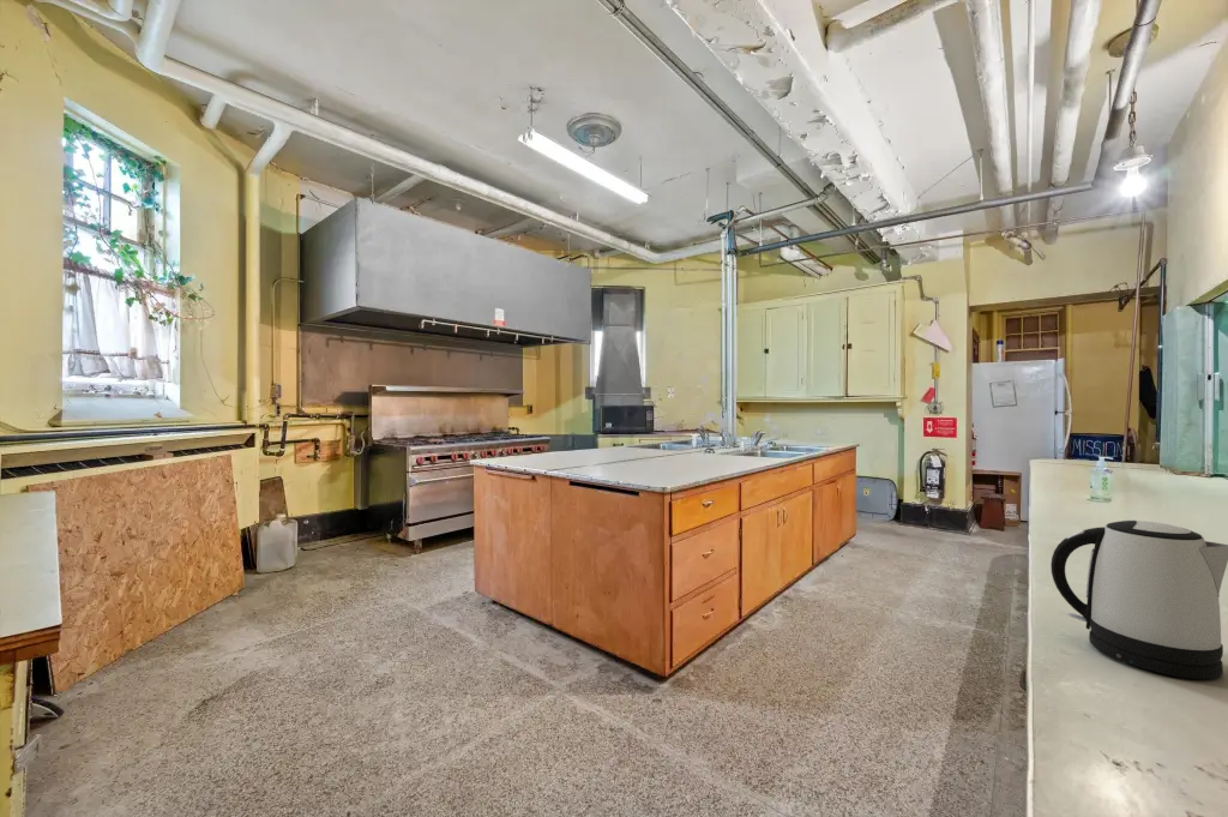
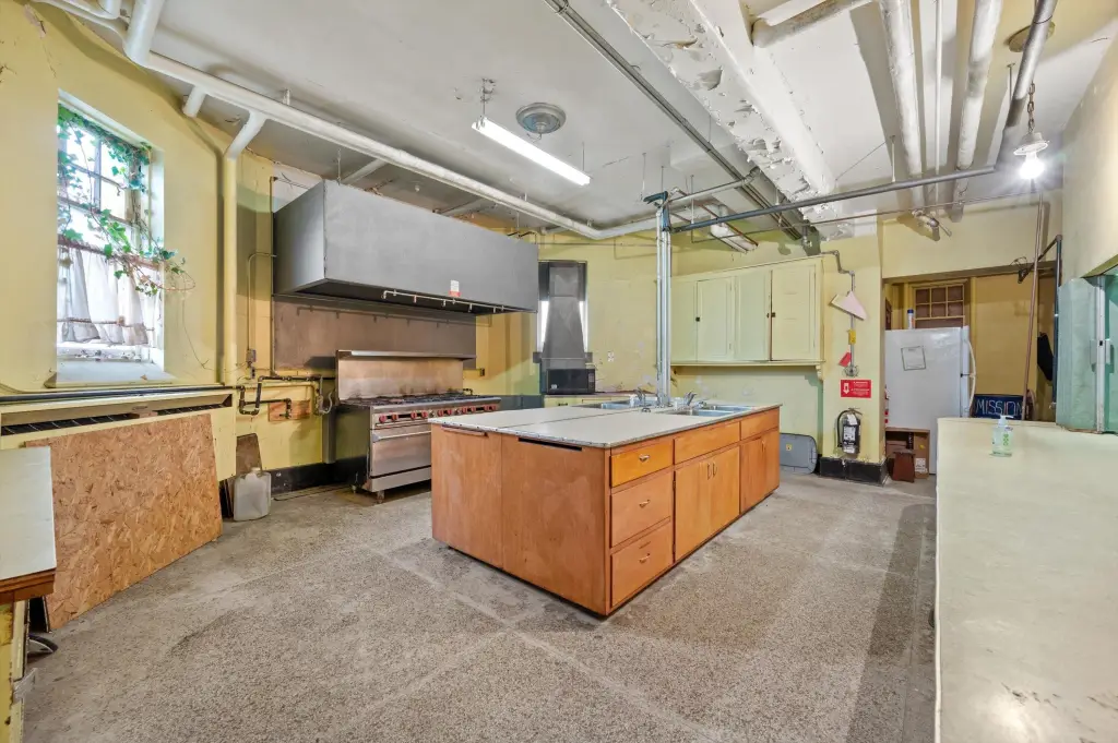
- kettle [1049,519,1228,680]
